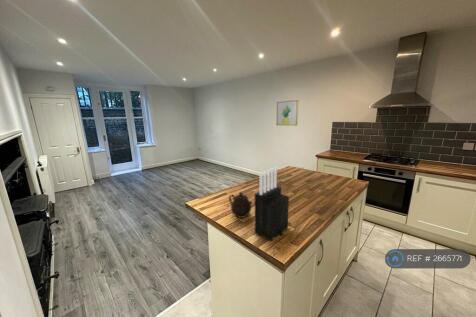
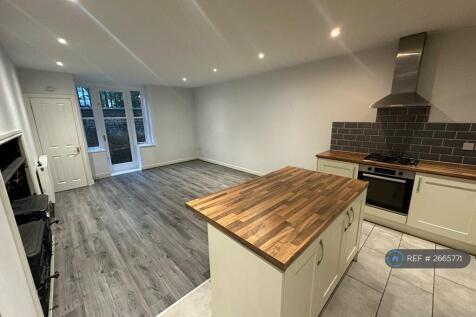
- teapot [228,191,253,219]
- wall art [275,99,299,127]
- knife block [254,166,290,242]
